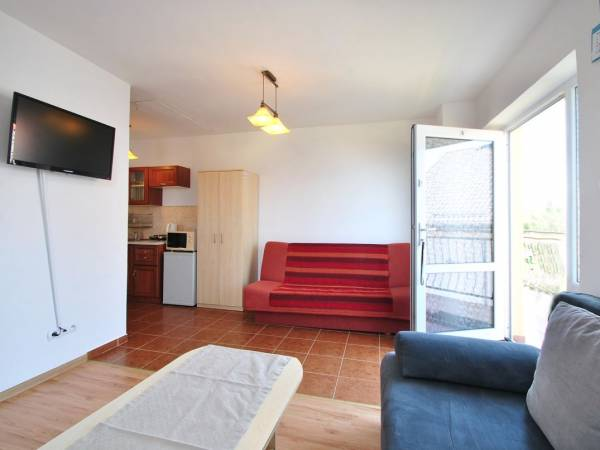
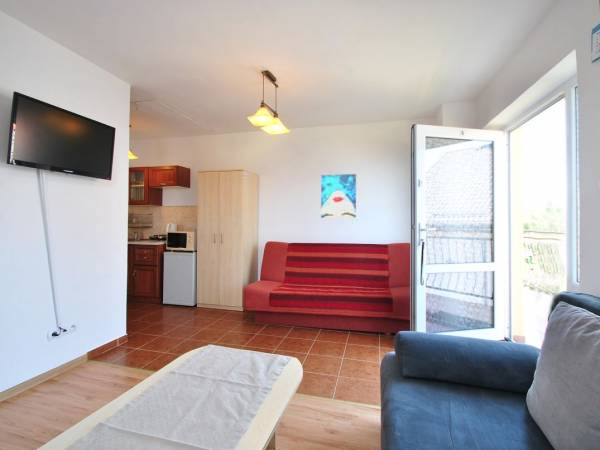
+ wall art [320,173,357,219]
